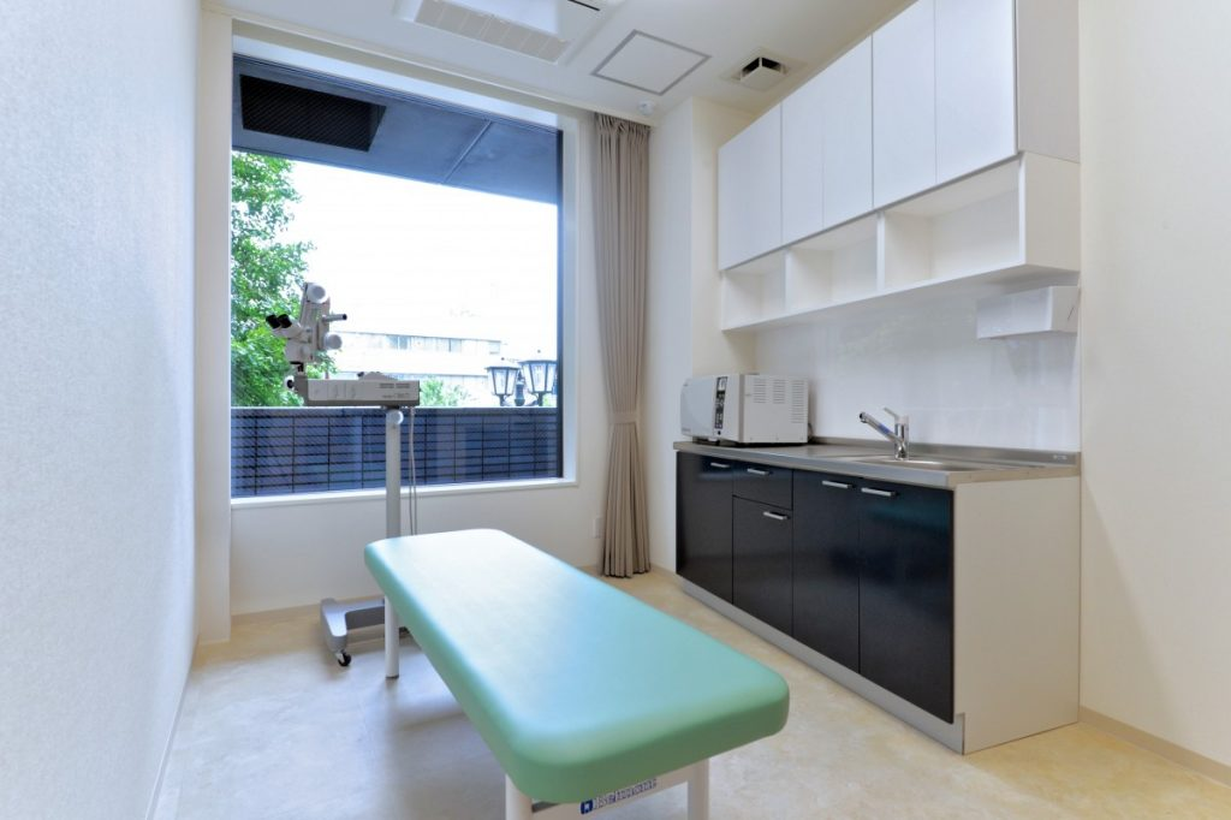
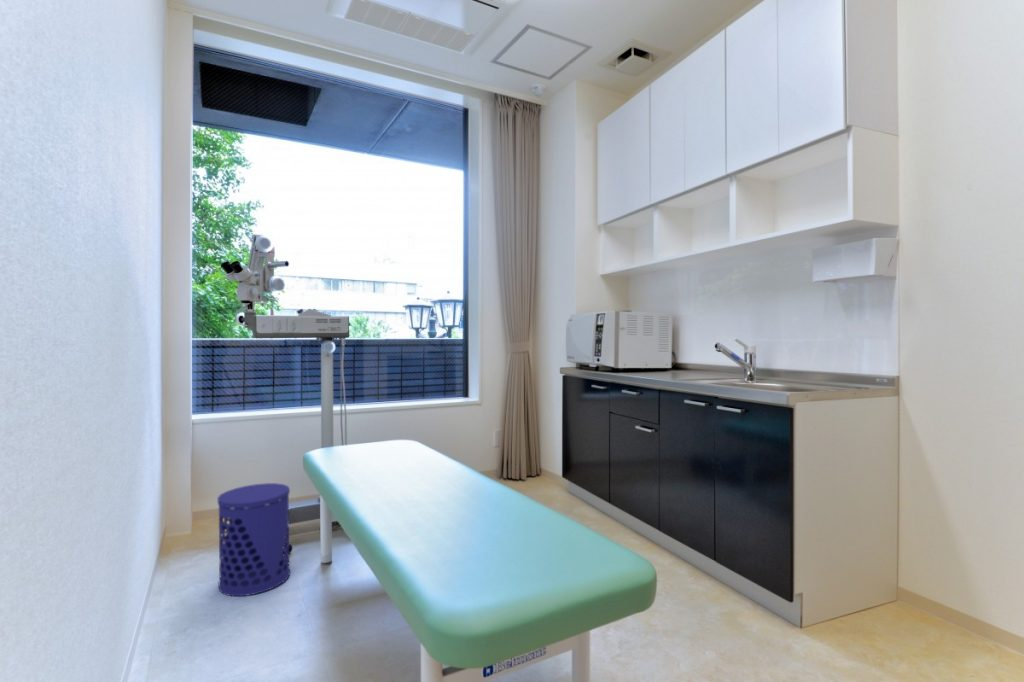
+ waste bin [217,482,291,597]
